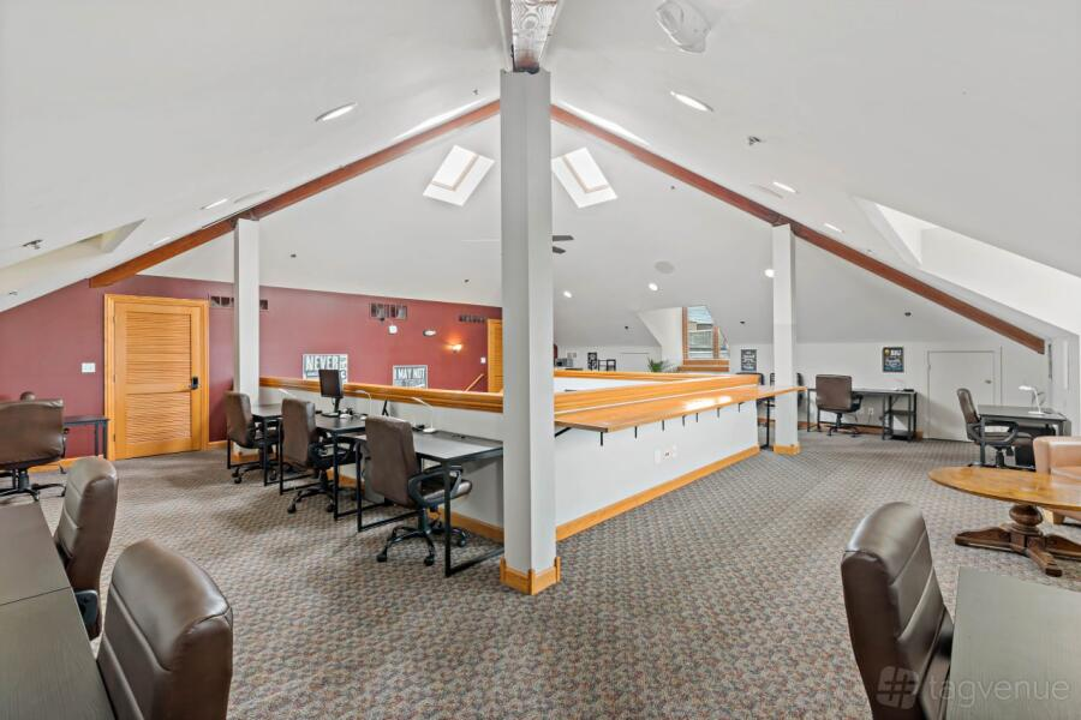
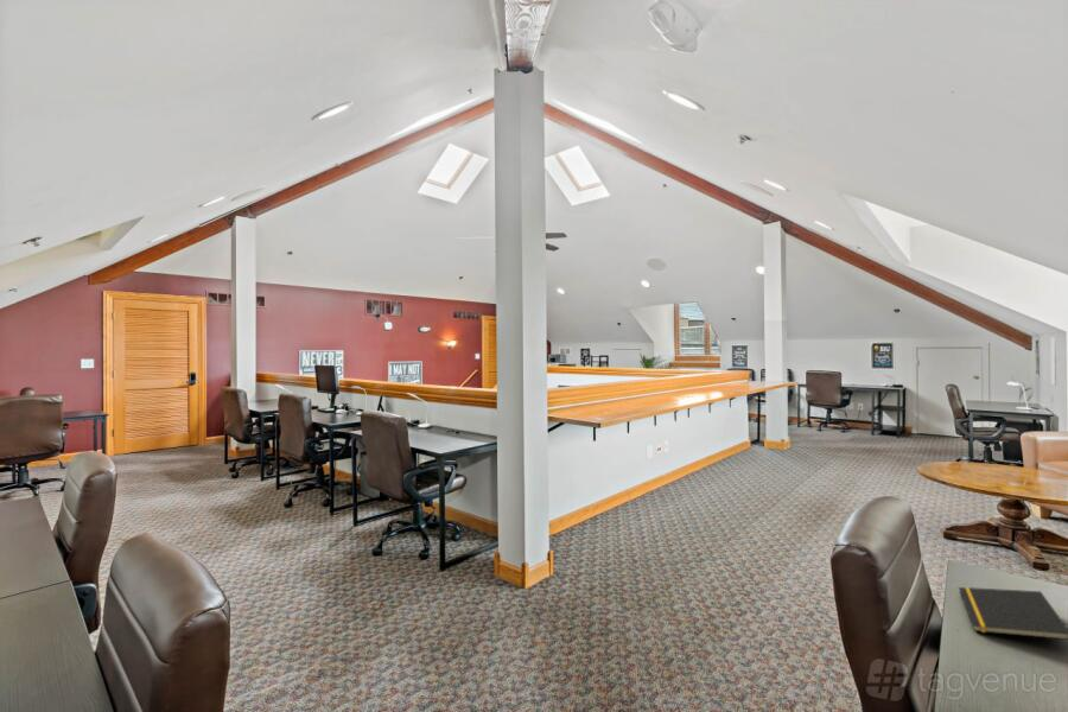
+ notepad [958,586,1068,641]
